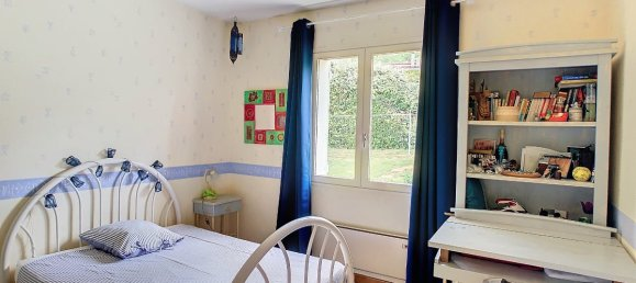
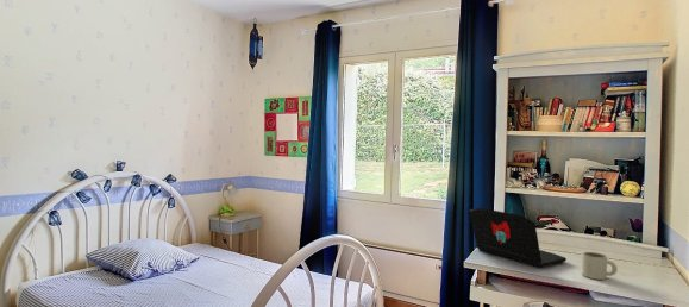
+ laptop [469,207,568,269]
+ mug [581,251,619,281]
